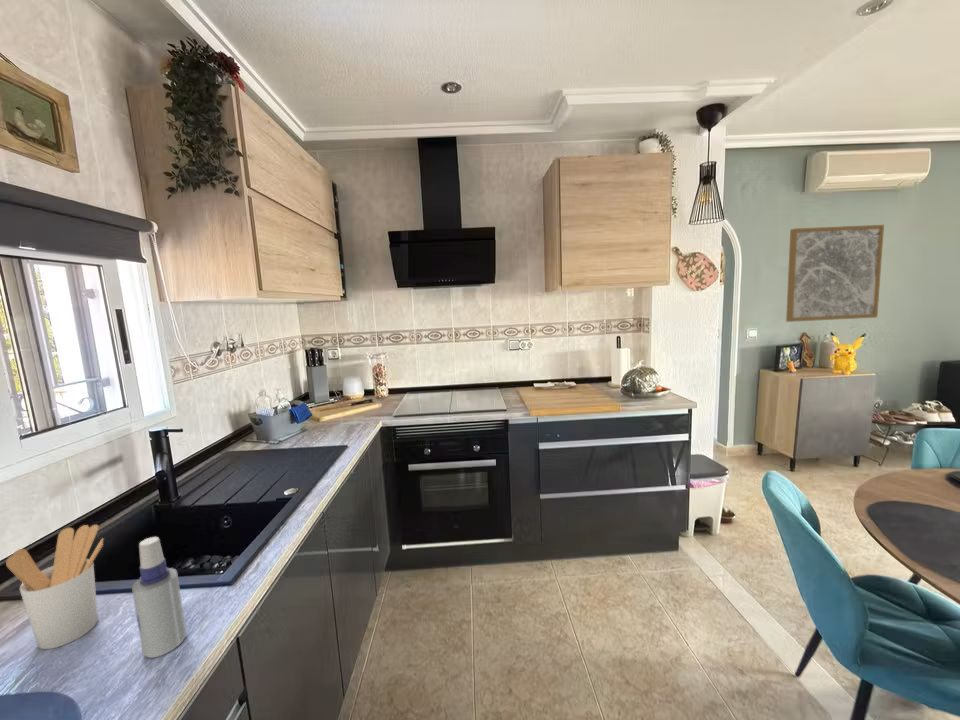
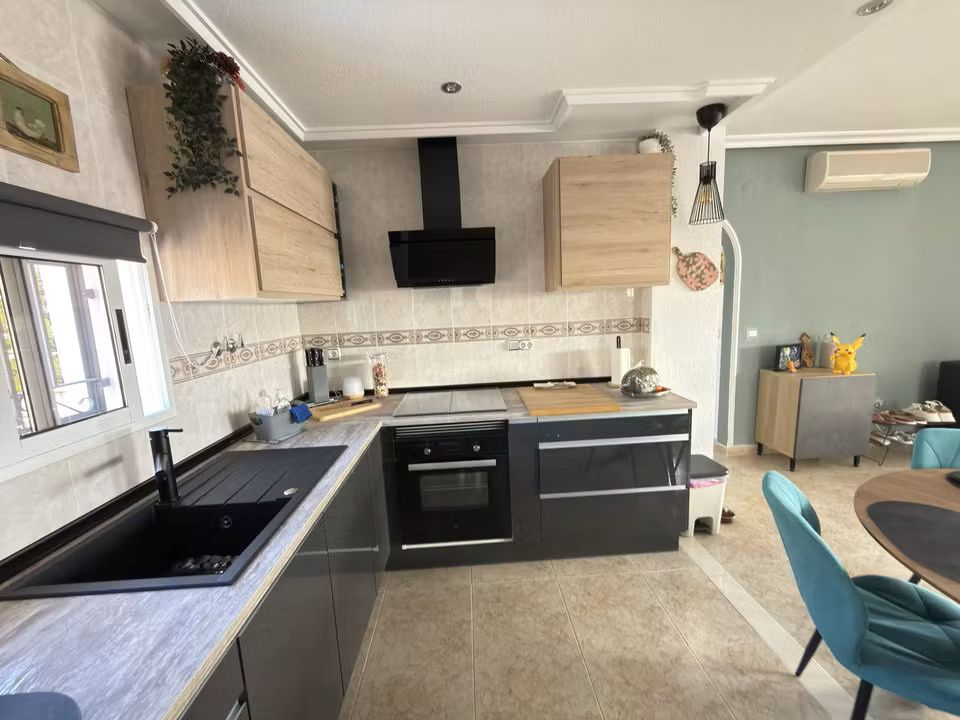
- spray bottle [131,536,187,659]
- wall art [785,224,885,323]
- utensil holder [5,524,105,650]
